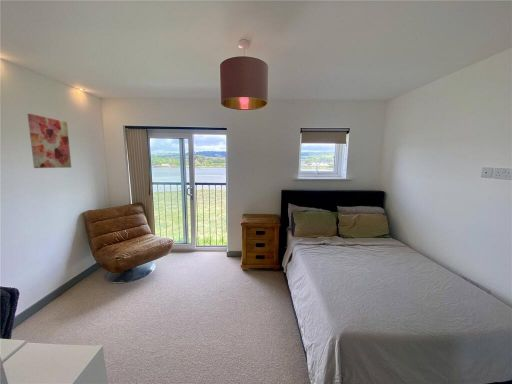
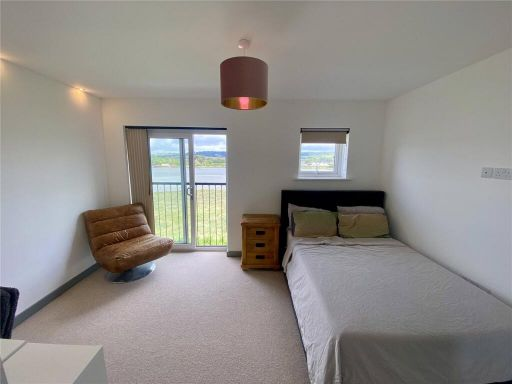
- wall art [27,113,72,169]
